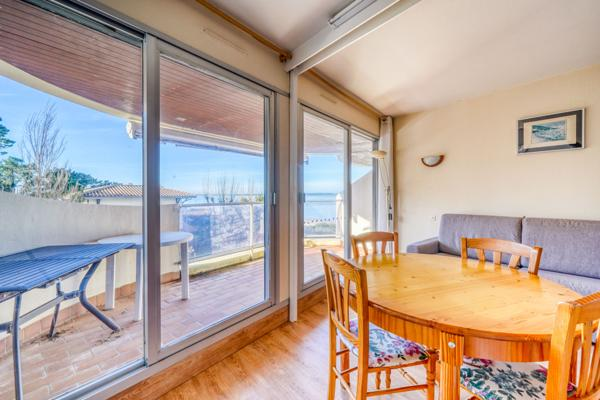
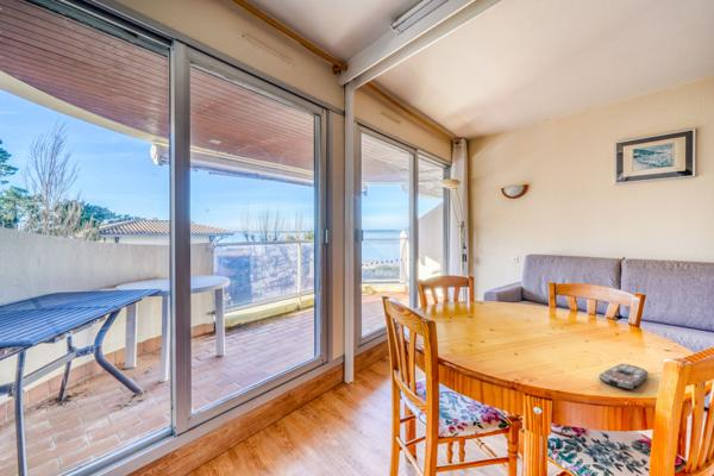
+ remote control [597,363,649,392]
